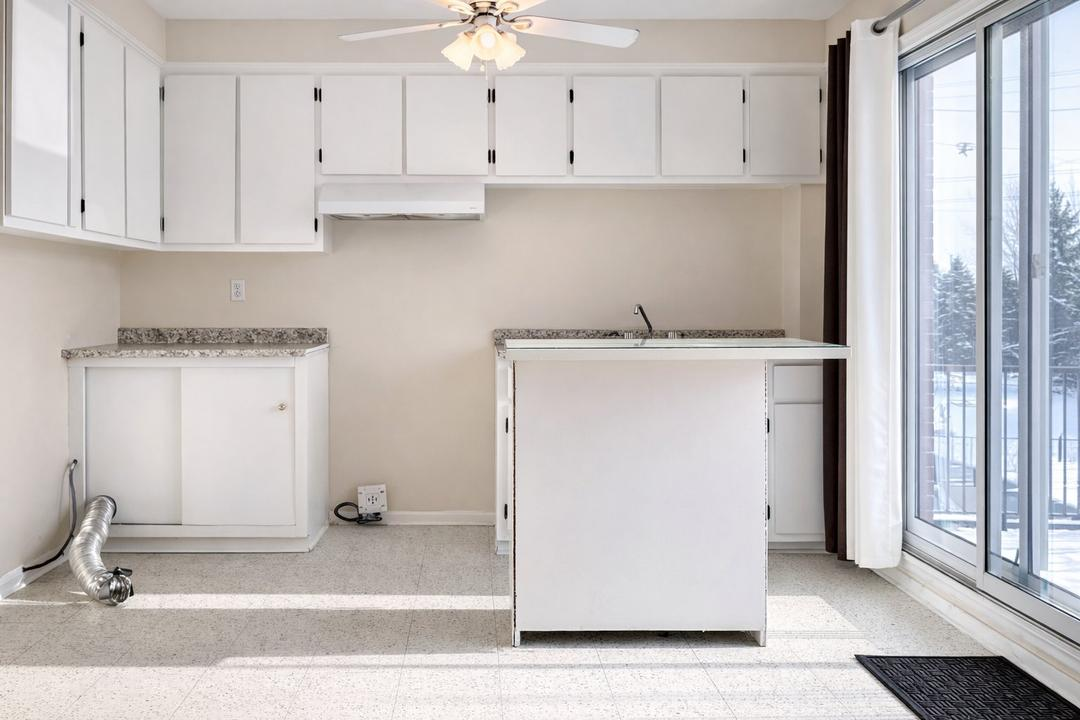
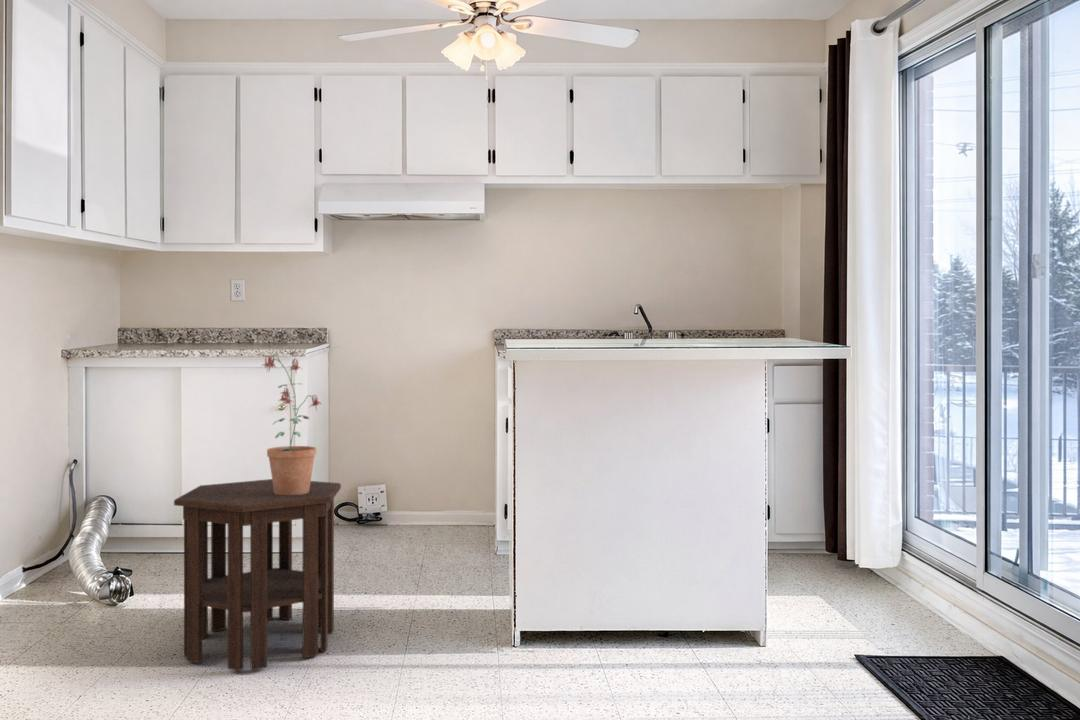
+ potted plant [259,354,322,496]
+ side table [173,478,342,672]
